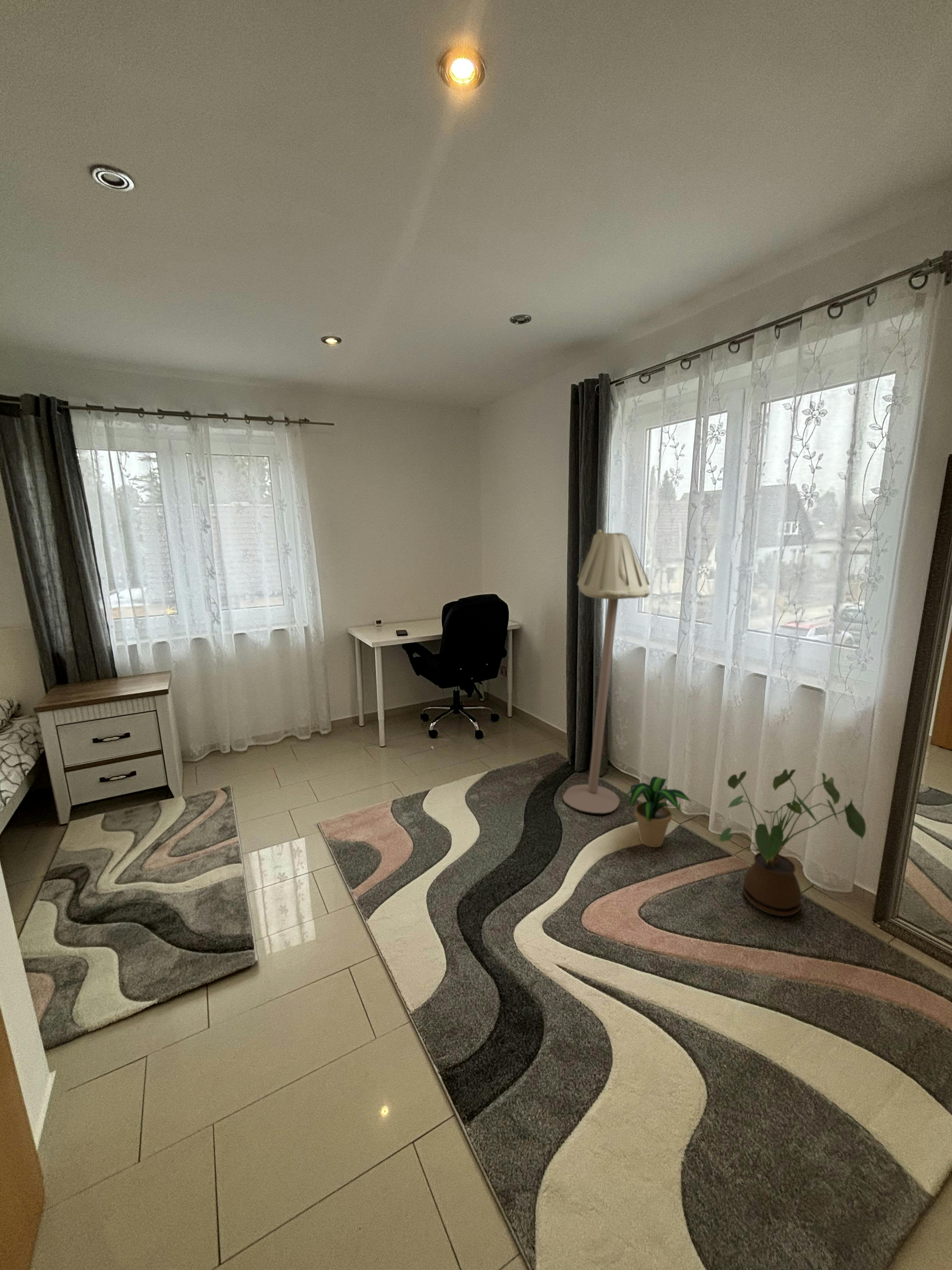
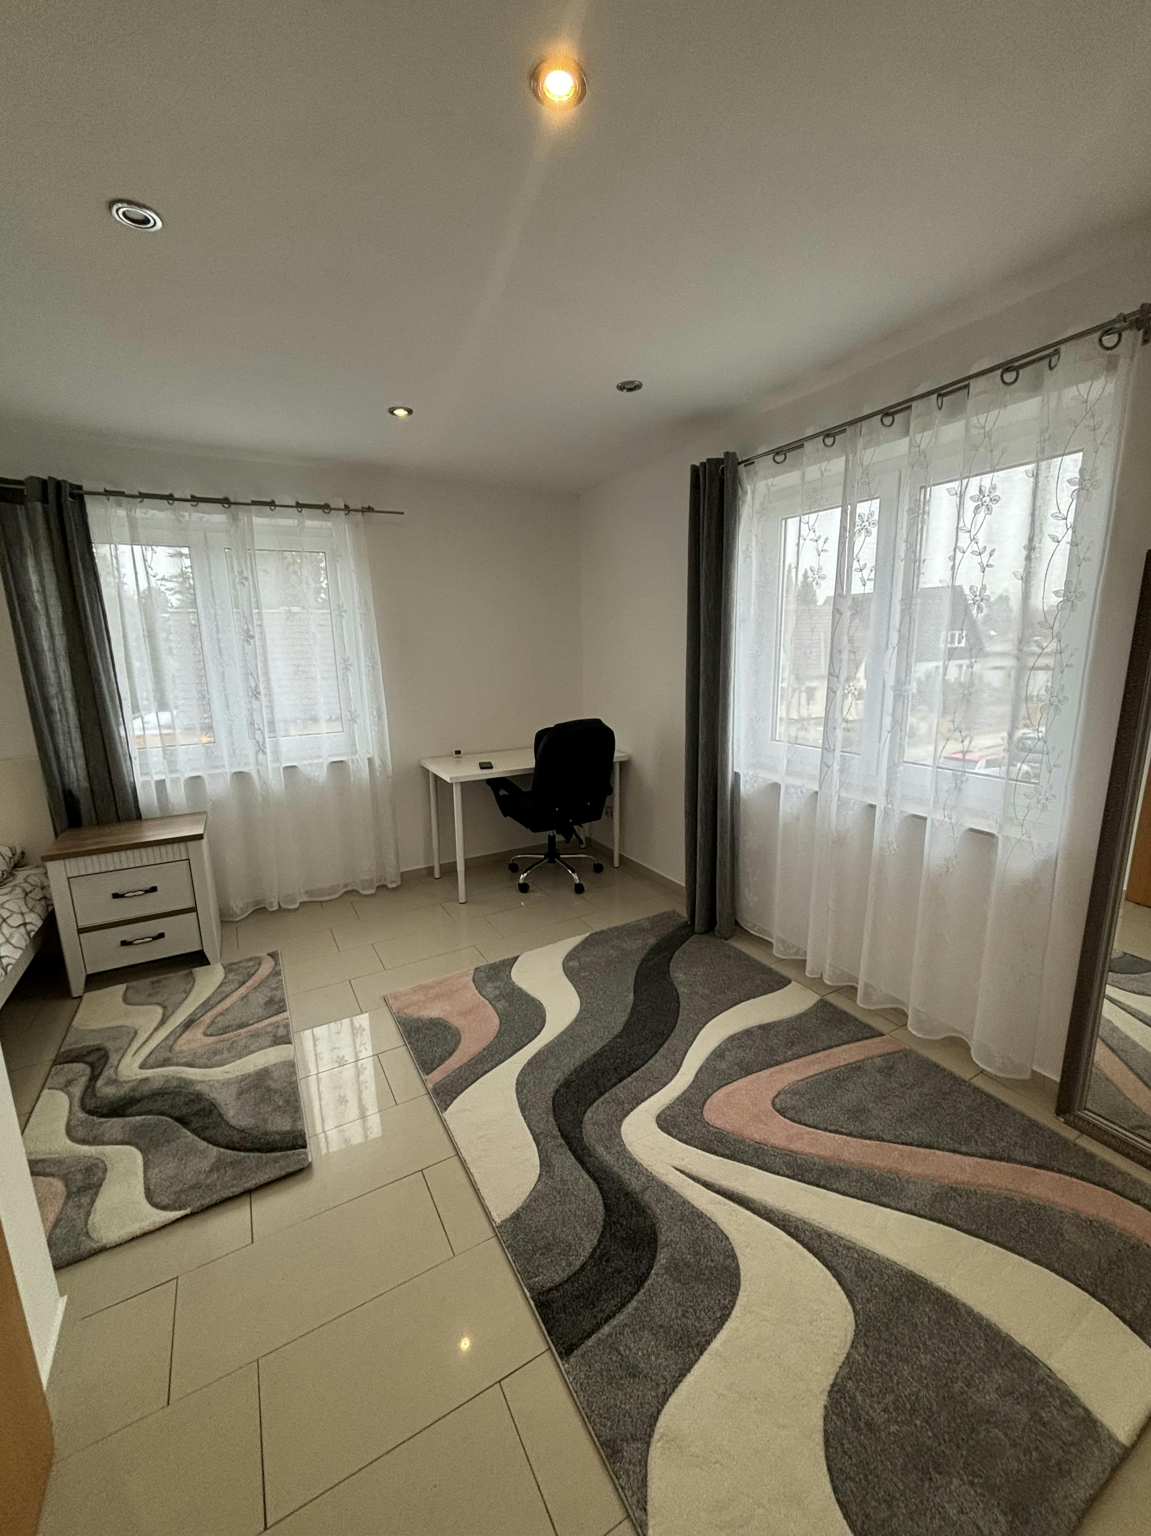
- floor lamp [562,529,651,814]
- house plant [717,769,866,917]
- potted plant [623,776,693,848]
